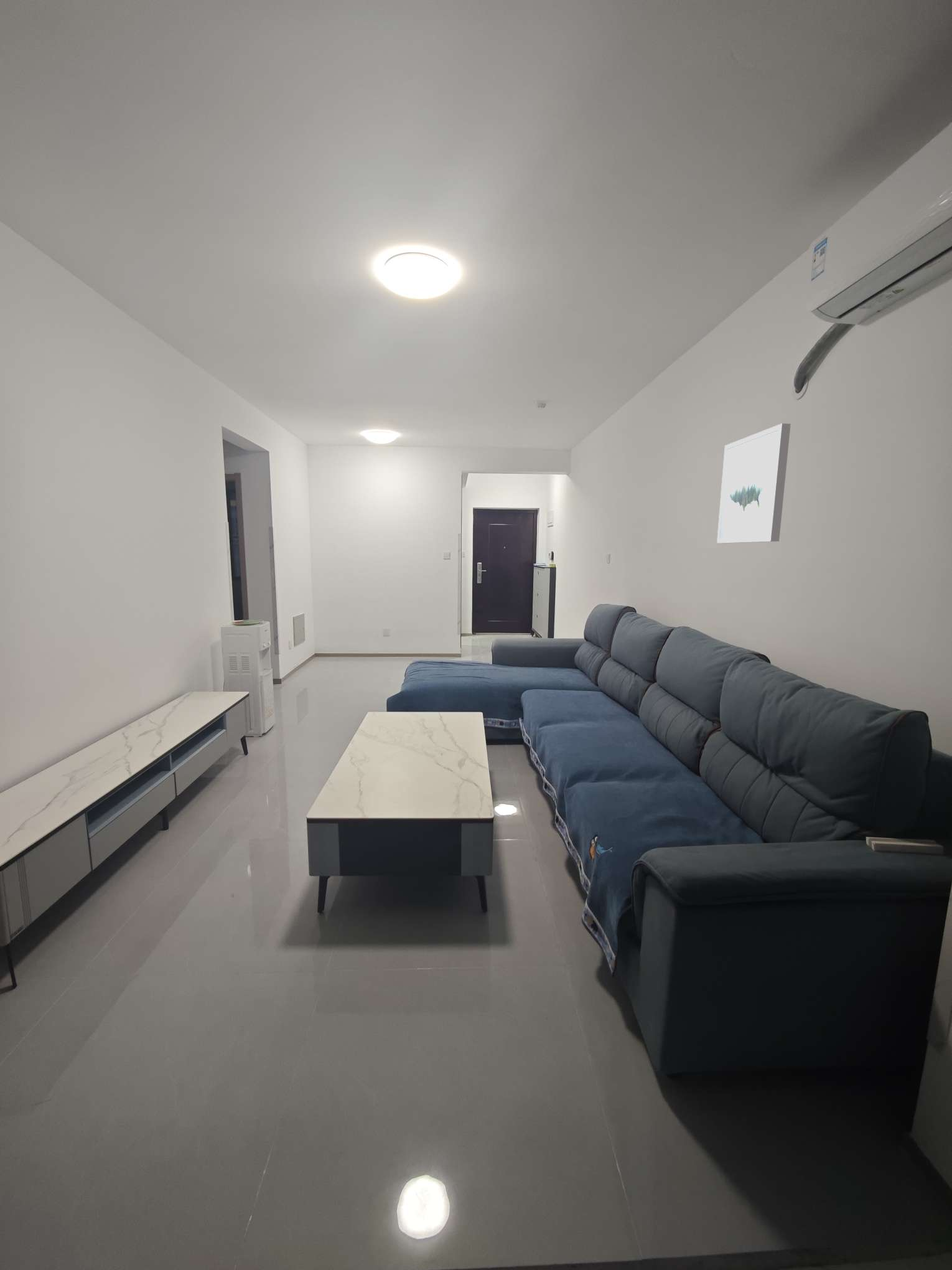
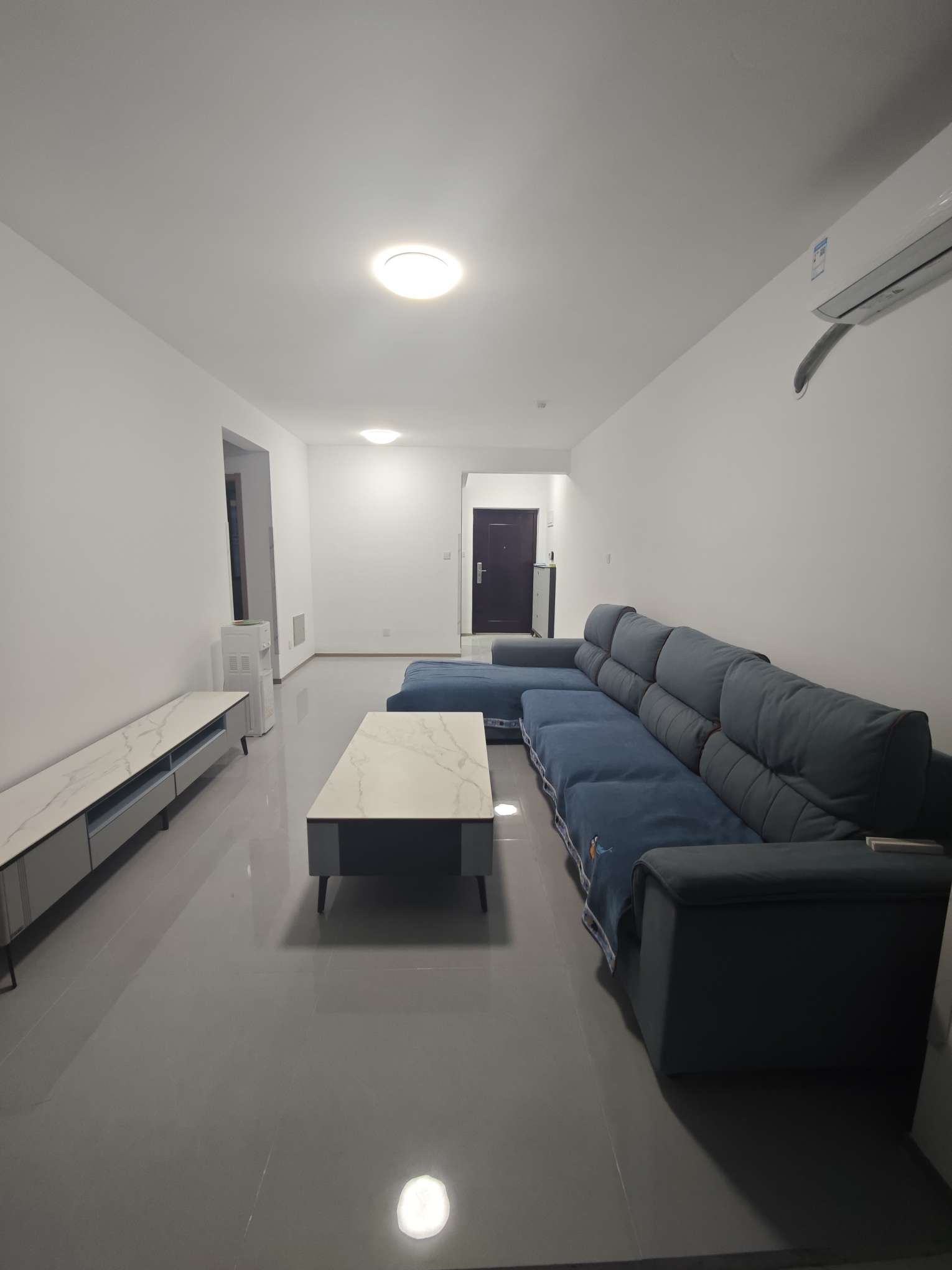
- wall art [716,423,791,543]
